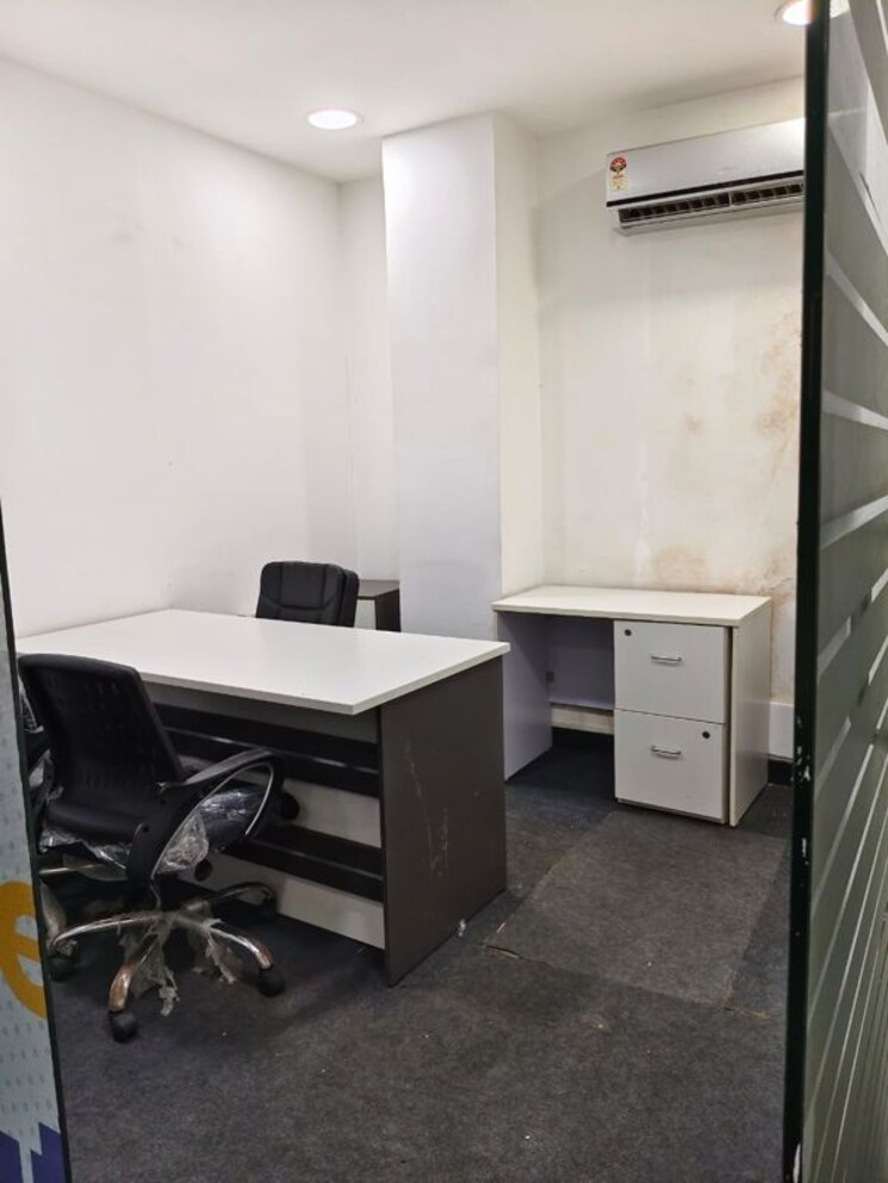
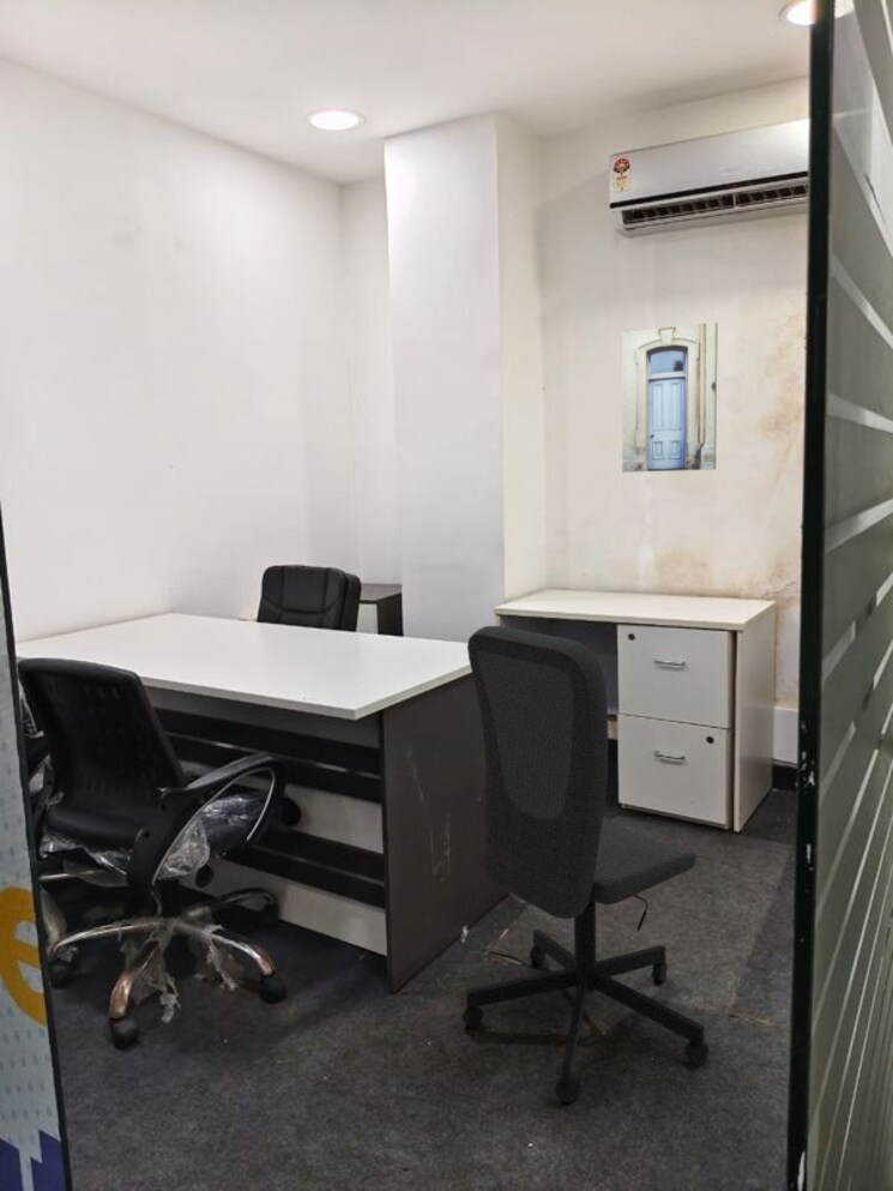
+ office chair [460,625,711,1105]
+ wall art [621,321,719,474]
